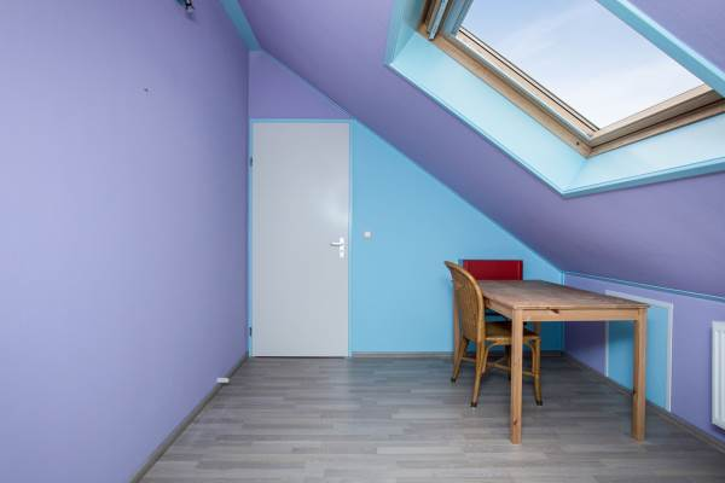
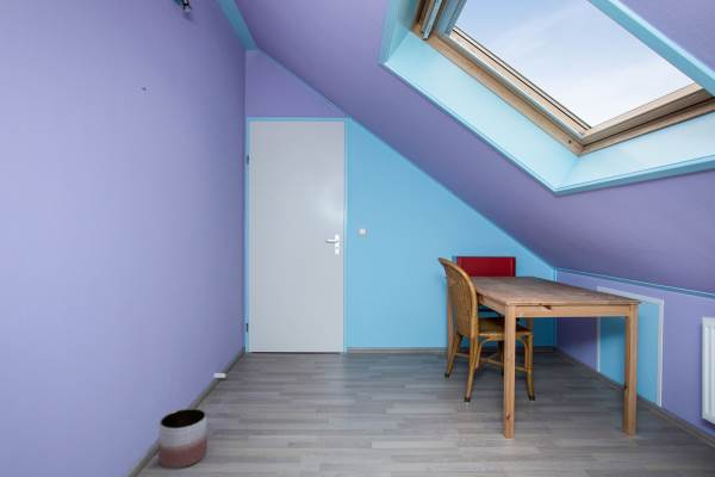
+ planter [157,408,207,470]
